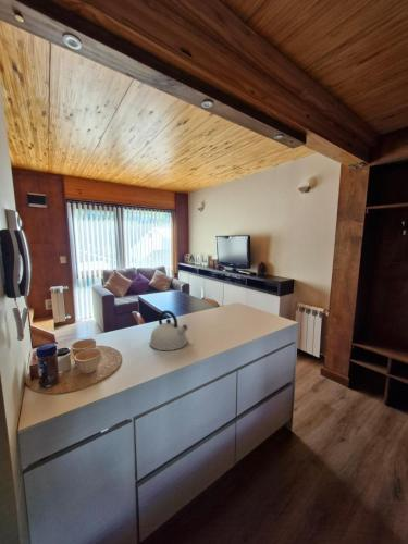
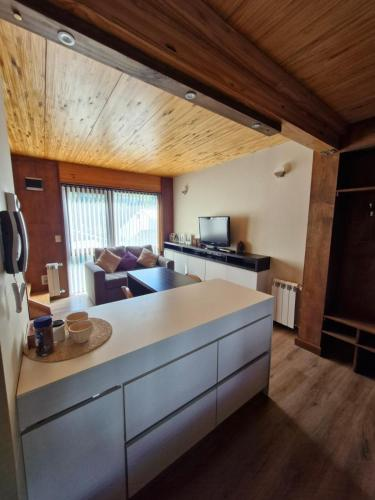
- kettle [149,309,189,351]
